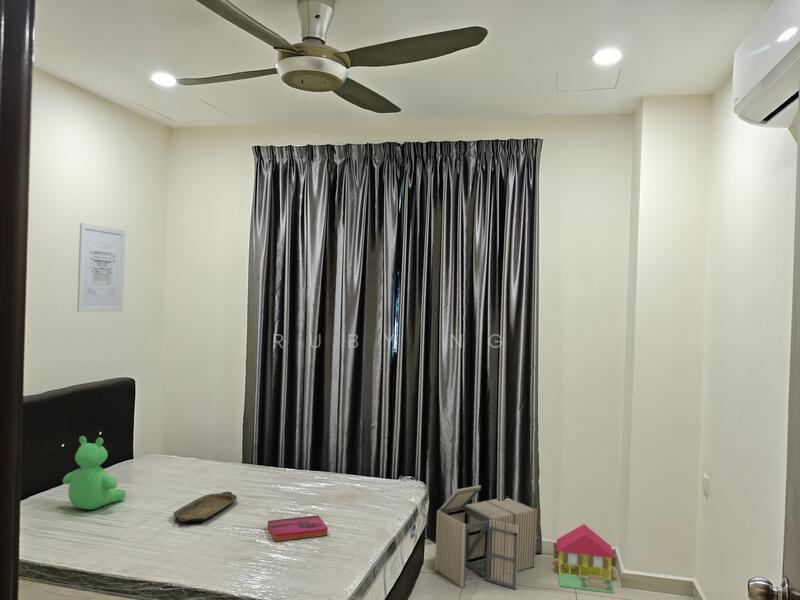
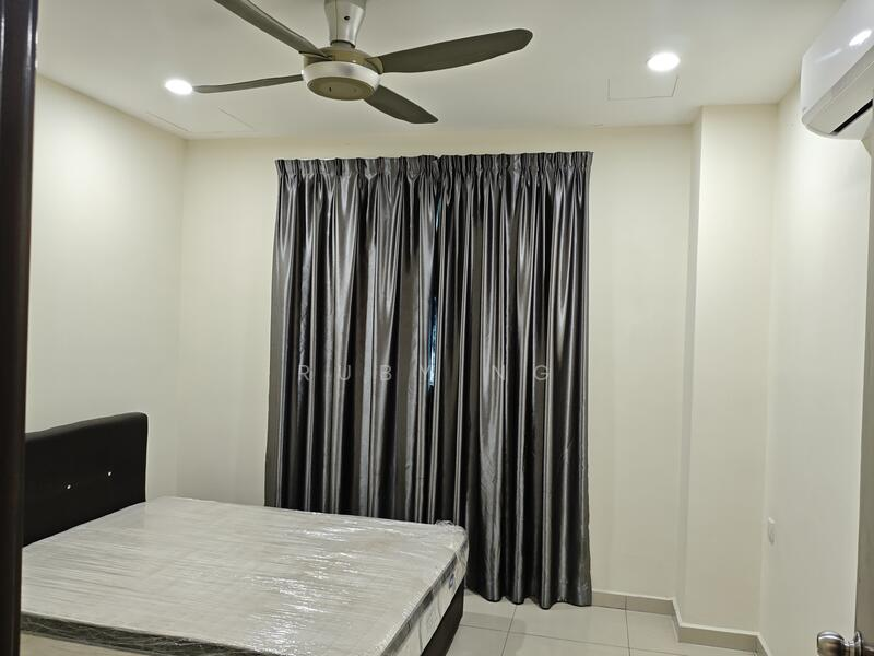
- wall art [76,222,126,313]
- storage bin [434,484,538,590]
- toy house [552,523,618,595]
- serving tray [173,491,238,523]
- hardback book [267,514,329,542]
- teddy bear [62,435,127,510]
